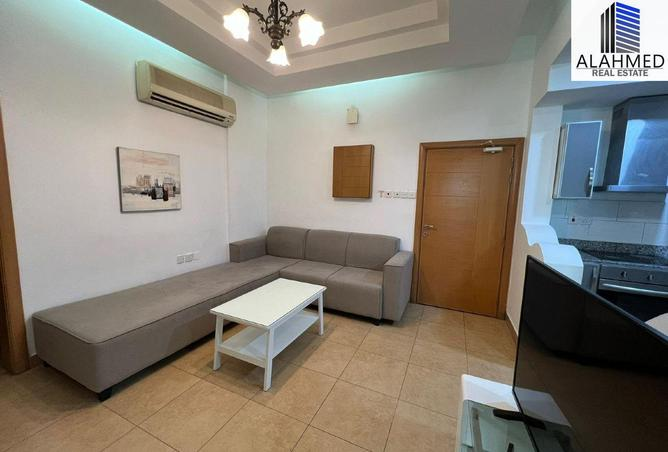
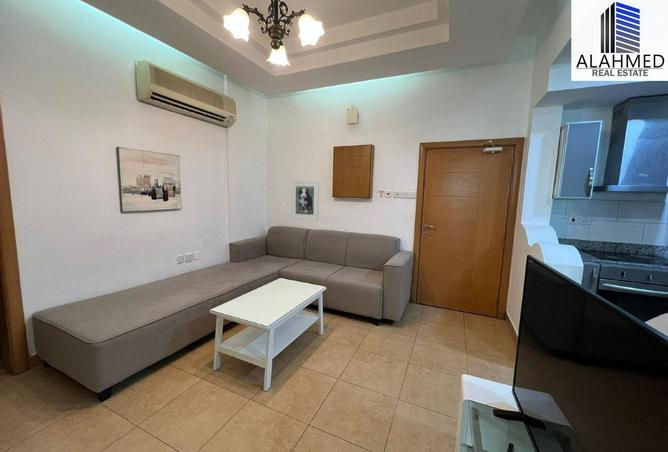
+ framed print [290,180,320,221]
